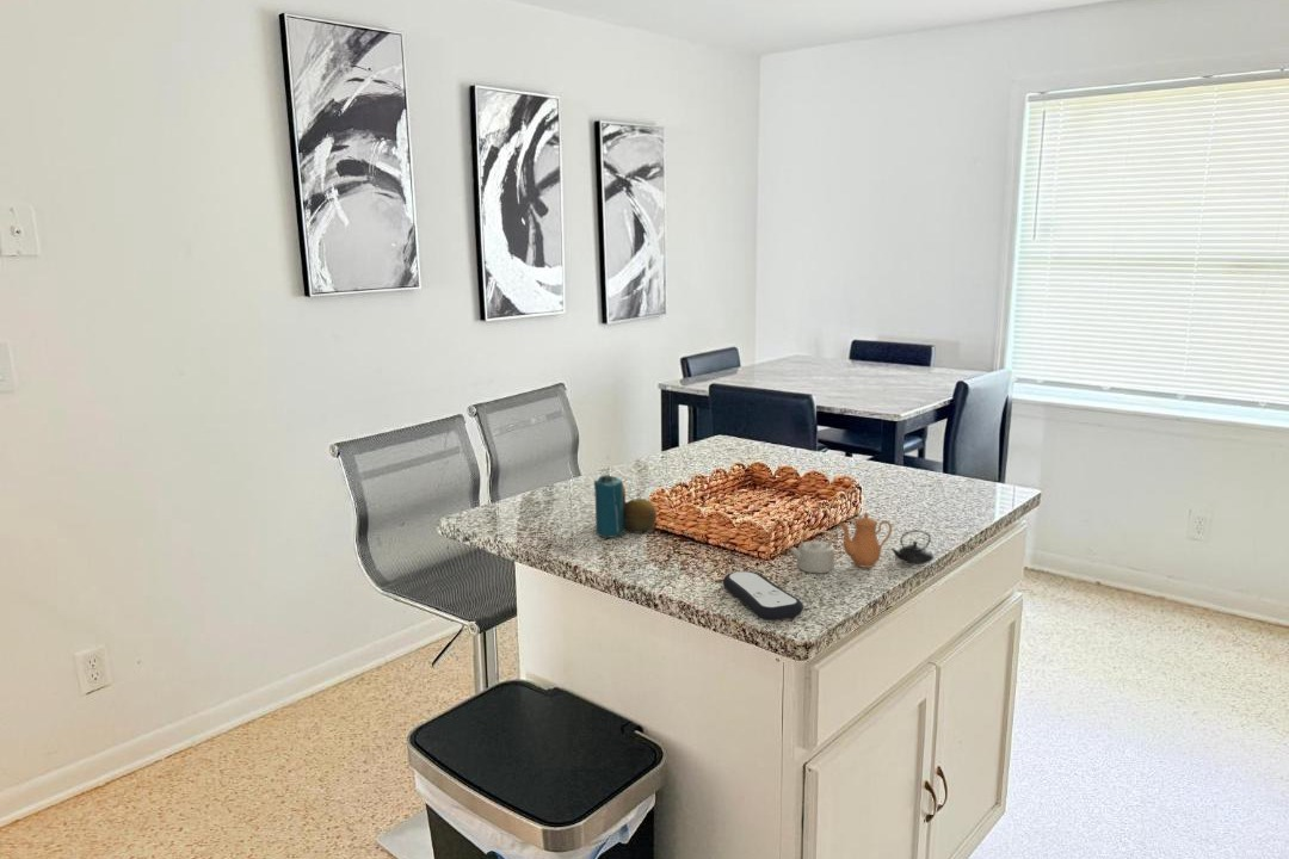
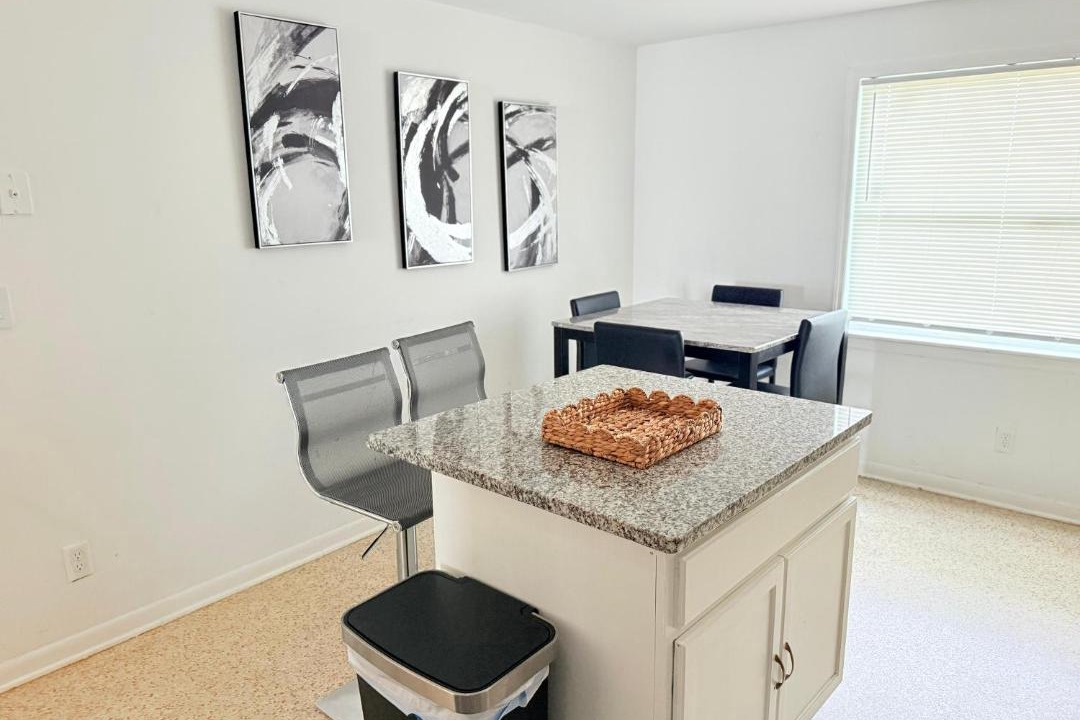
- remote control [722,570,804,622]
- teapot [788,512,935,574]
- candle [593,474,658,538]
